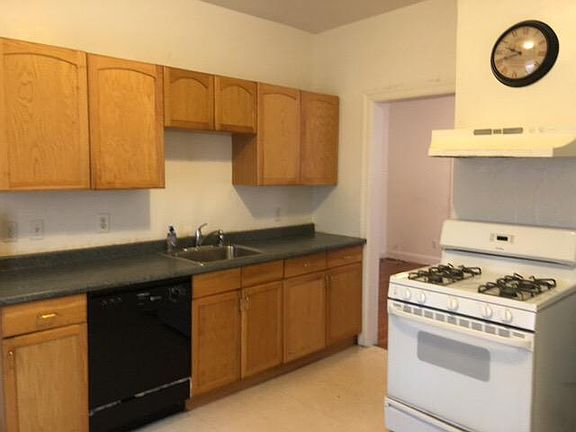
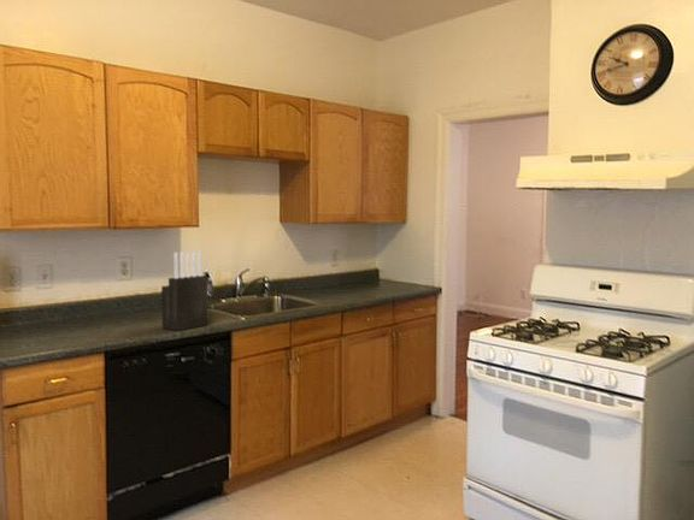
+ knife block [160,250,208,332]
